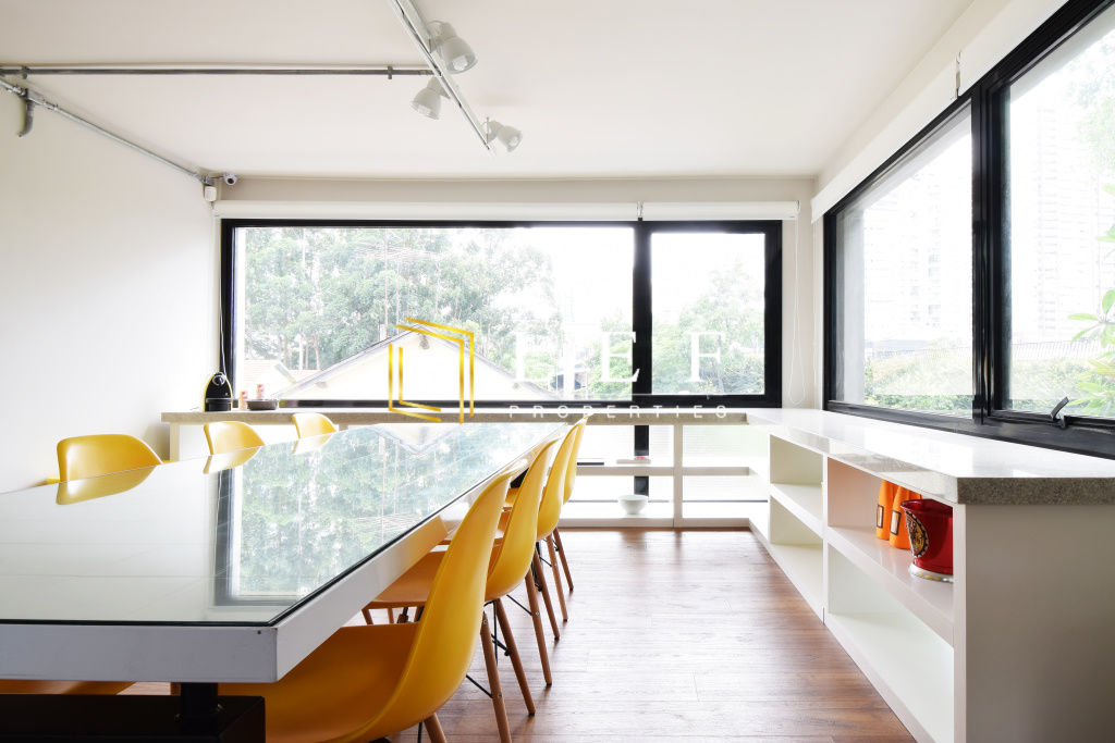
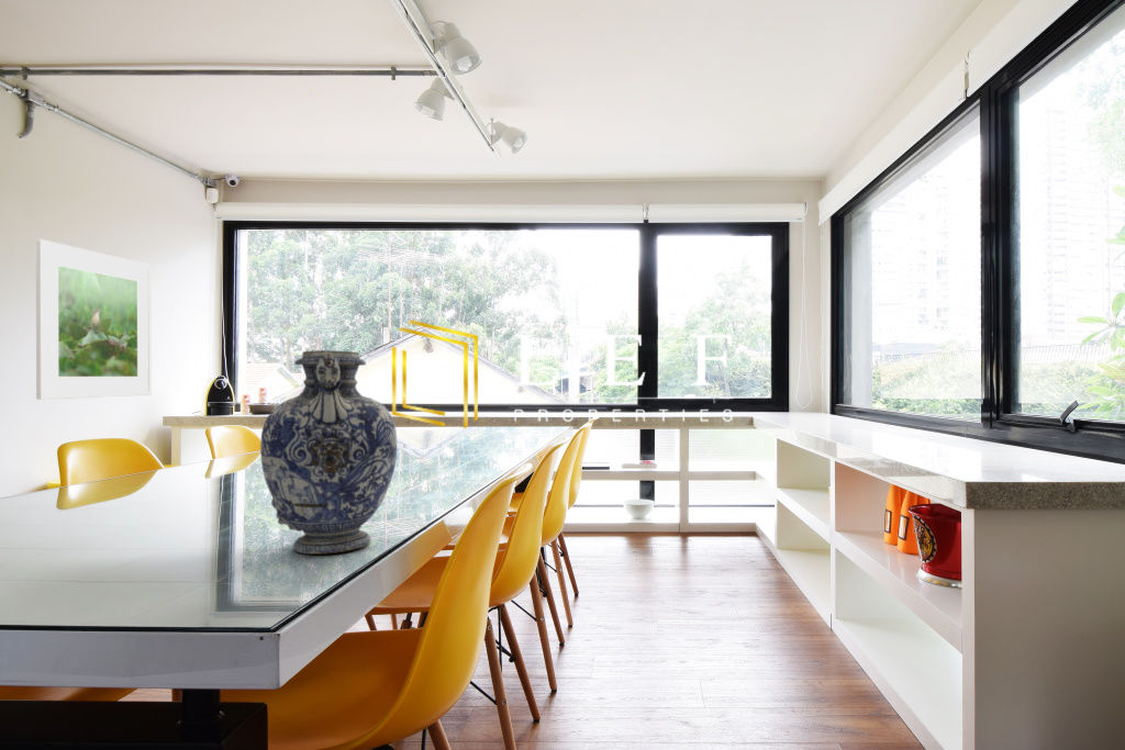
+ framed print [35,238,153,401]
+ decorative vase [259,349,398,556]
